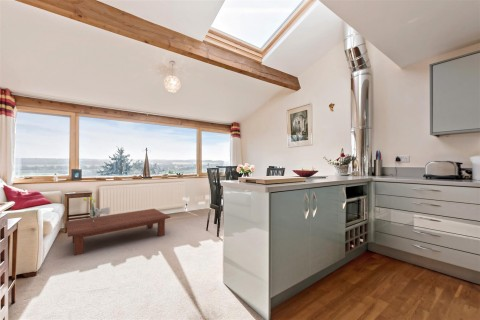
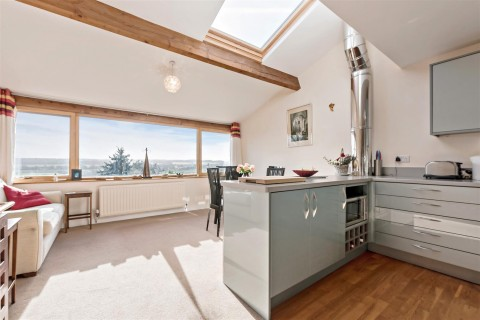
- bouquet [82,196,111,222]
- coffee table [66,208,171,256]
